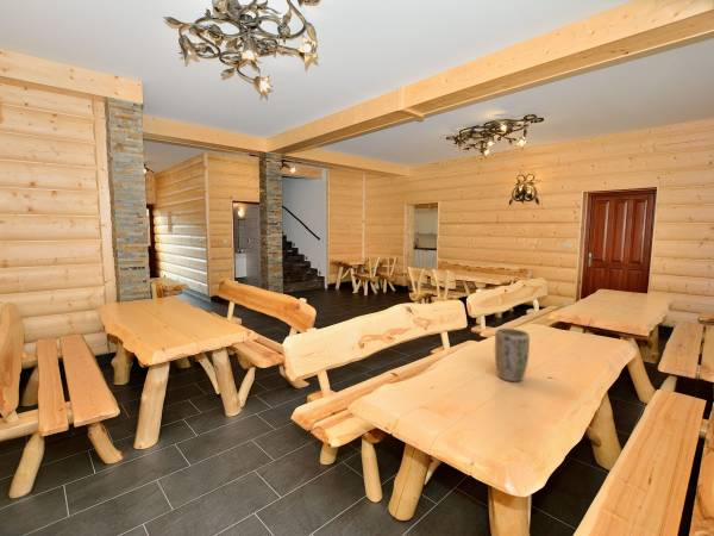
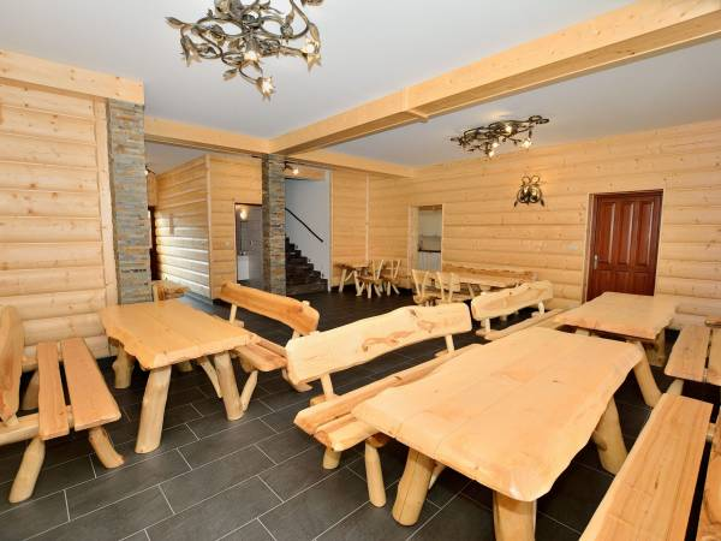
- plant pot [494,328,531,382]
